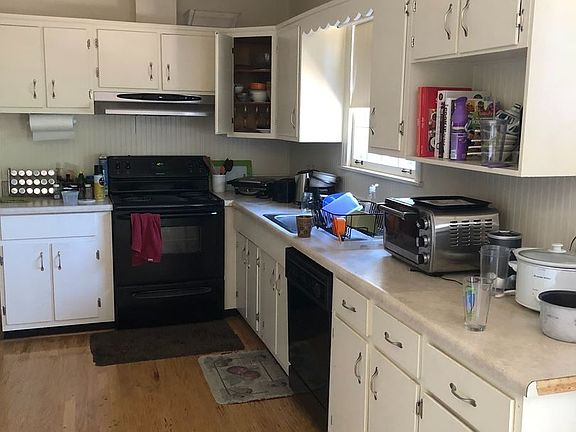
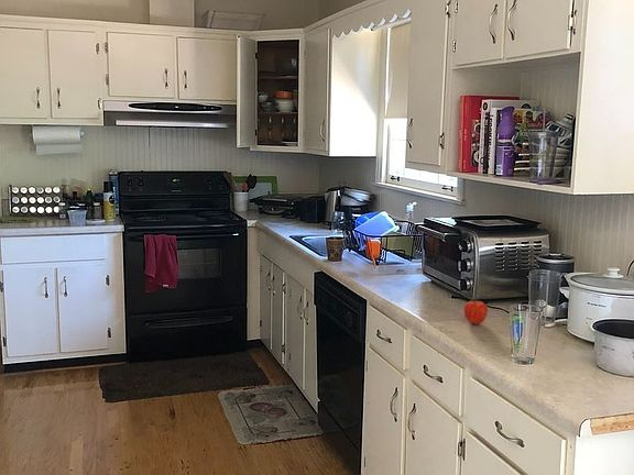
+ fruit [463,298,489,325]
